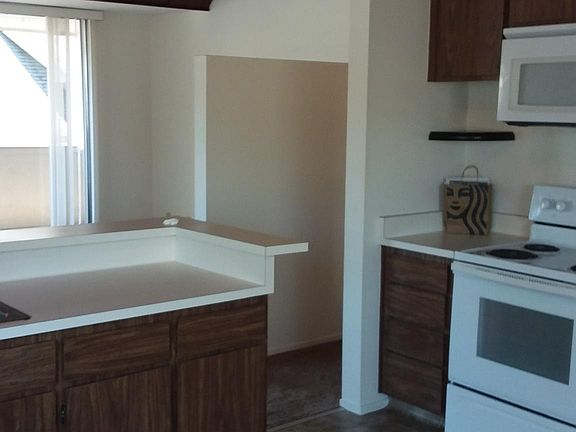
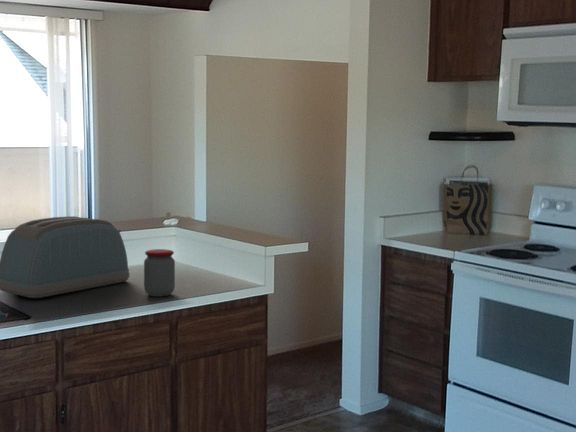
+ jar [143,248,176,297]
+ toaster [0,215,130,299]
